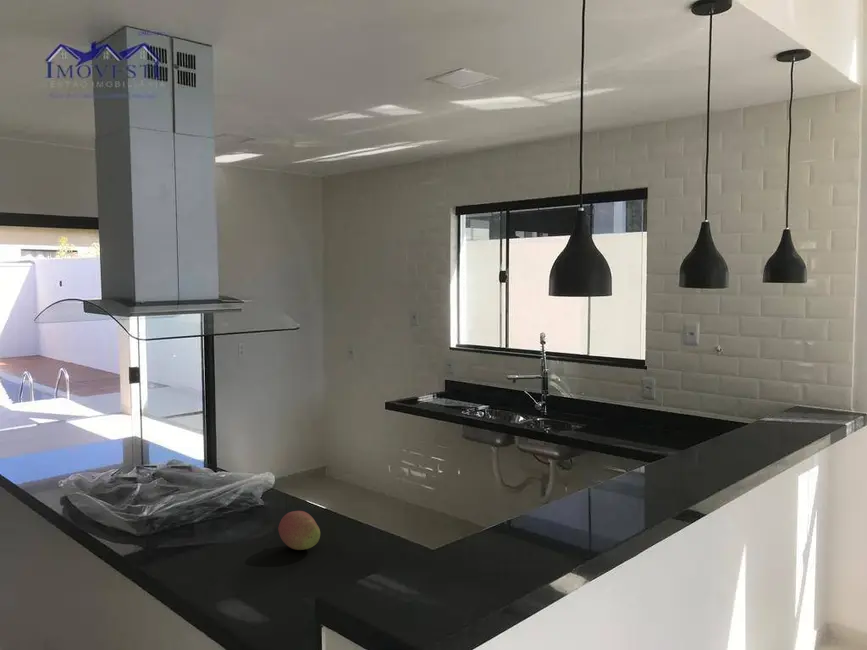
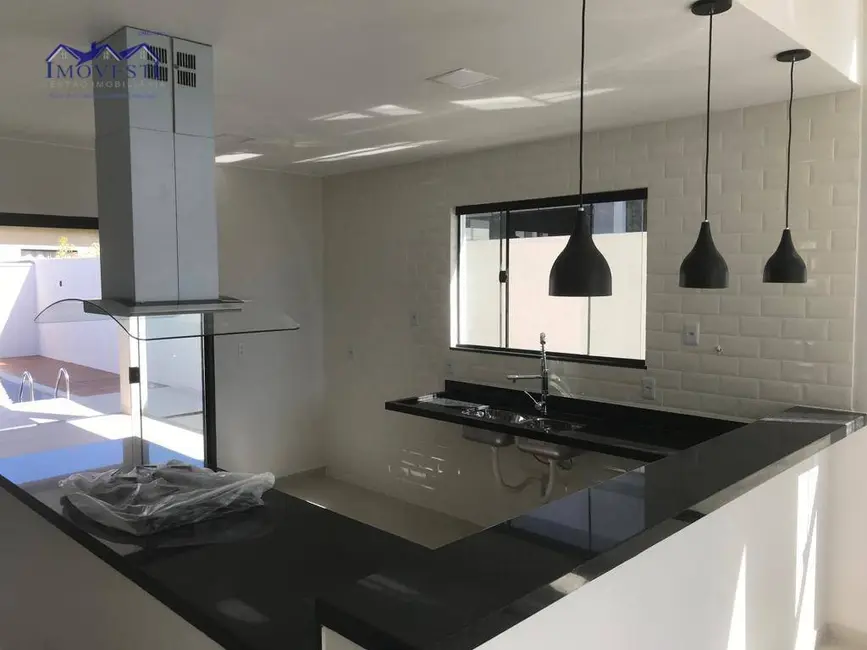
- fruit [277,510,321,551]
